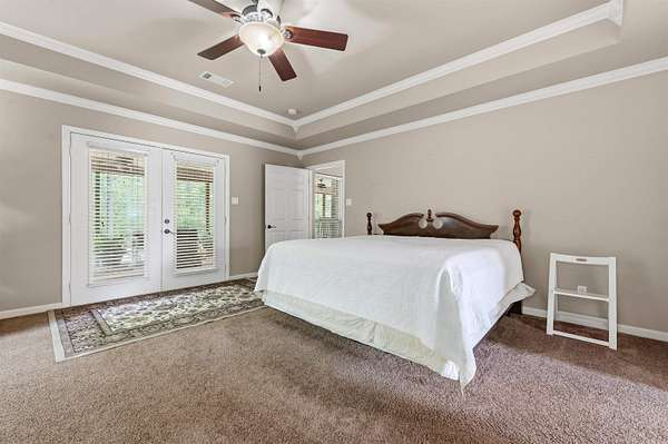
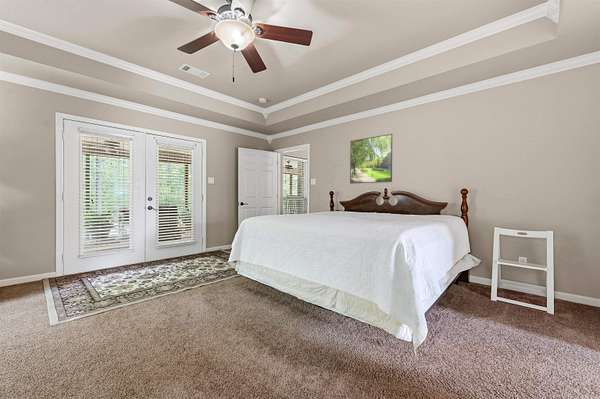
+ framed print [349,133,393,185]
